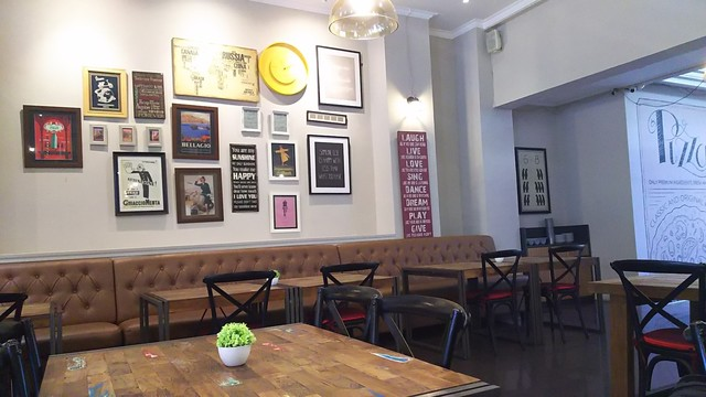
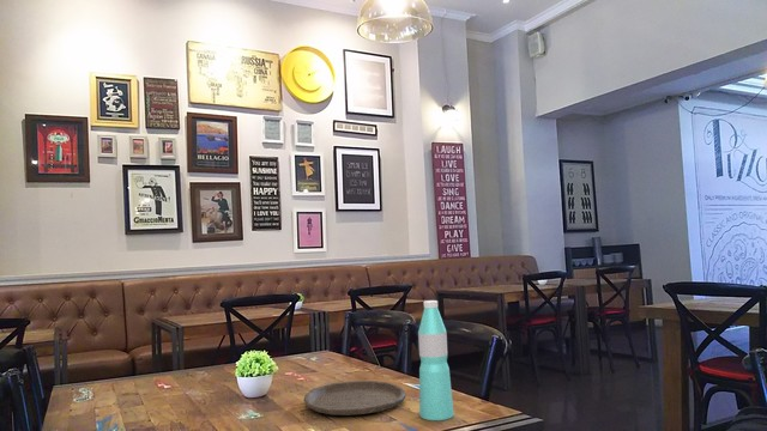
+ plate [302,380,406,417]
+ water bottle [417,299,455,421]
